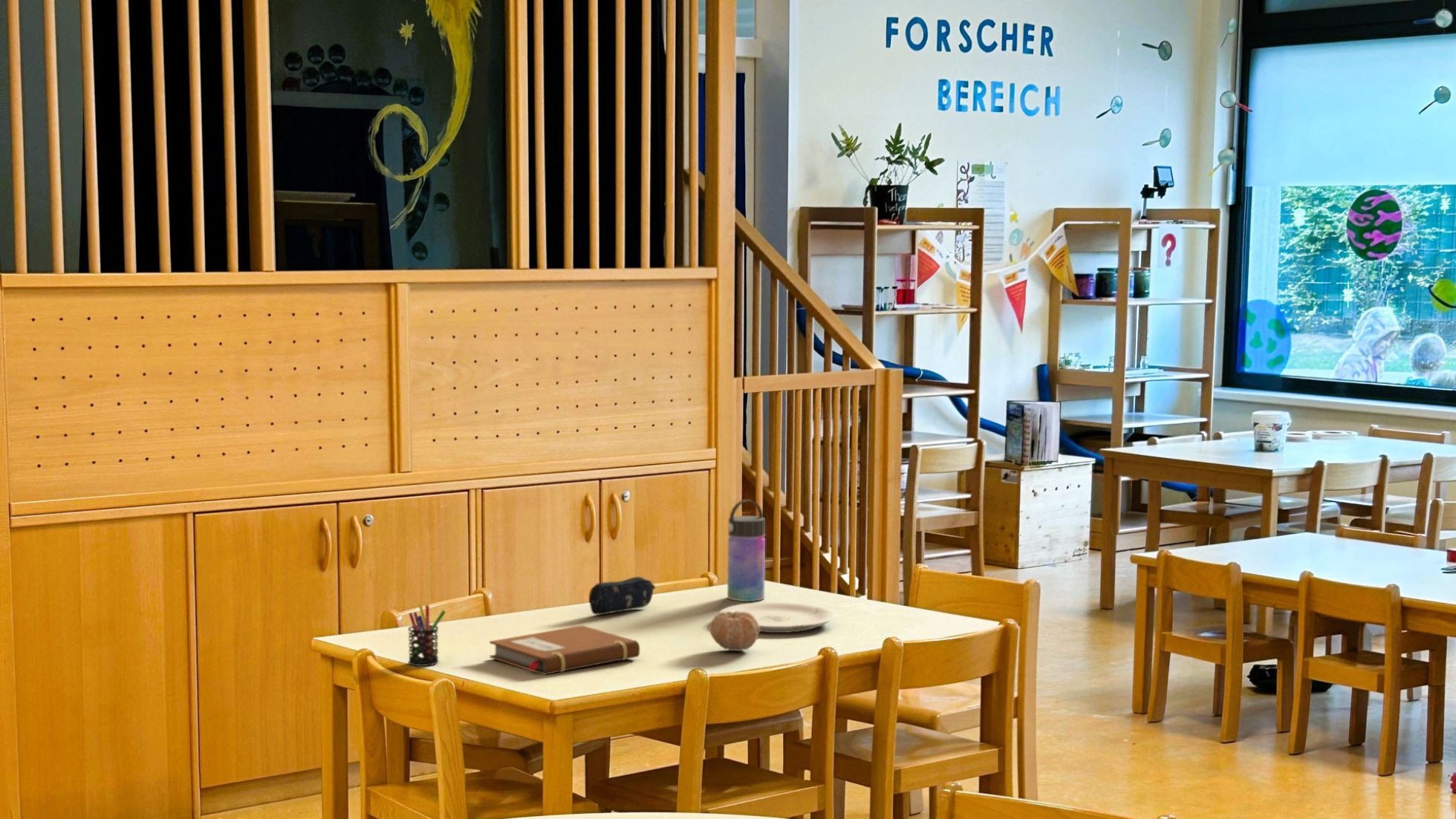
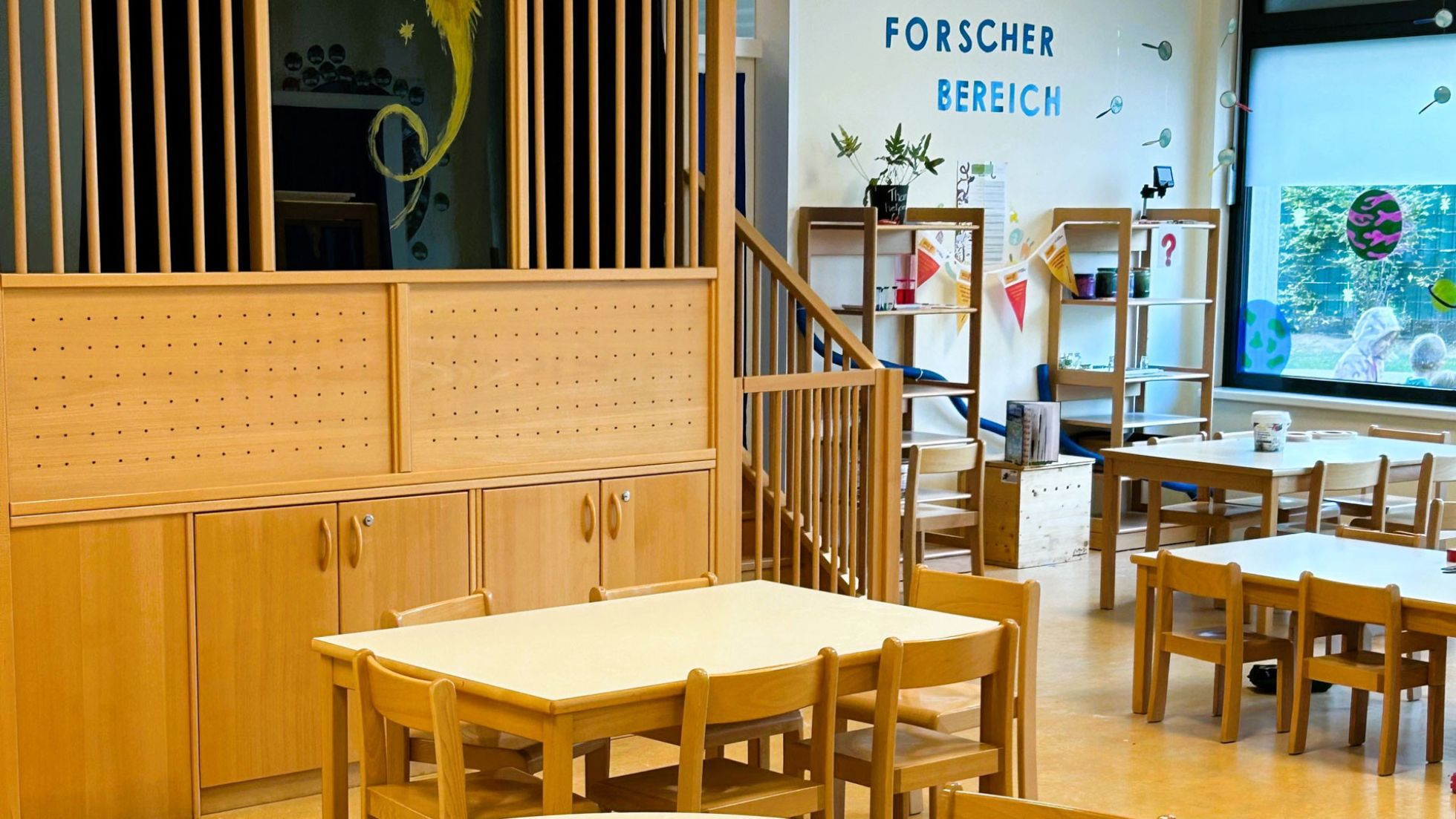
- notebook [489,624,640,676]
- plate [718,601,836,633]
- pen holder [407,604,446,667]
- pencil case [588,576,656,616]
- water bottle [727,499,766,602]
- fruit [709,611,760,652]
